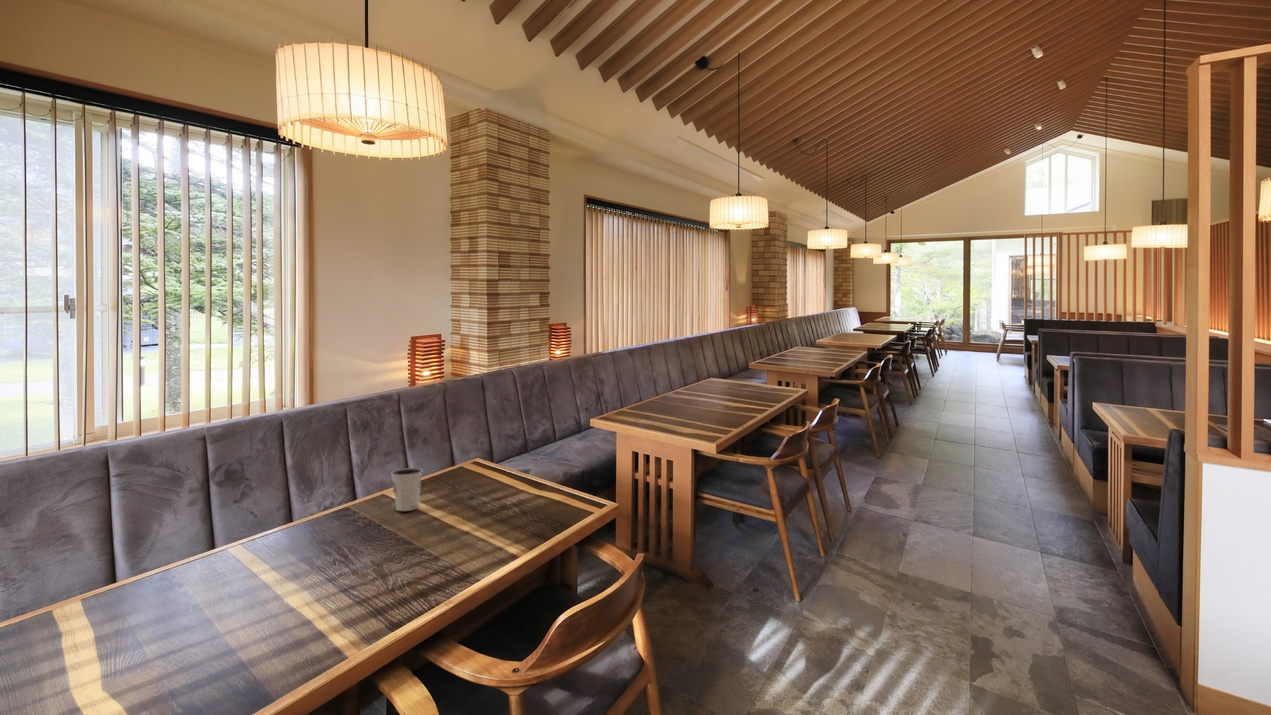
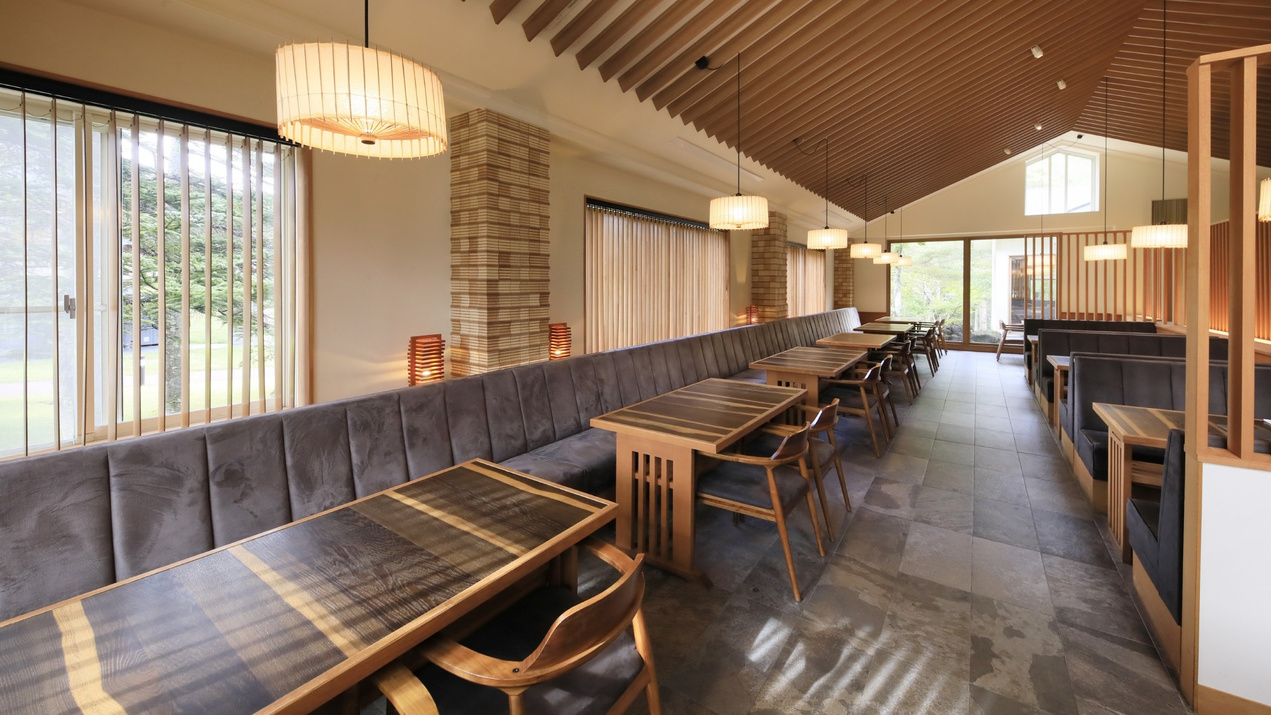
- dixie cup [390,467,424,512]
